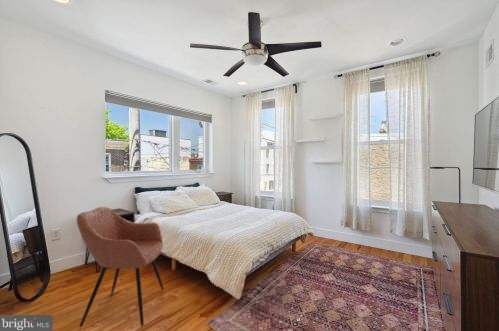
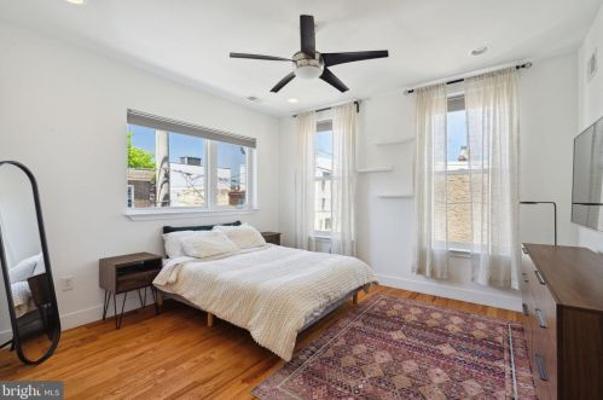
- armchair [76,206,165,328]
